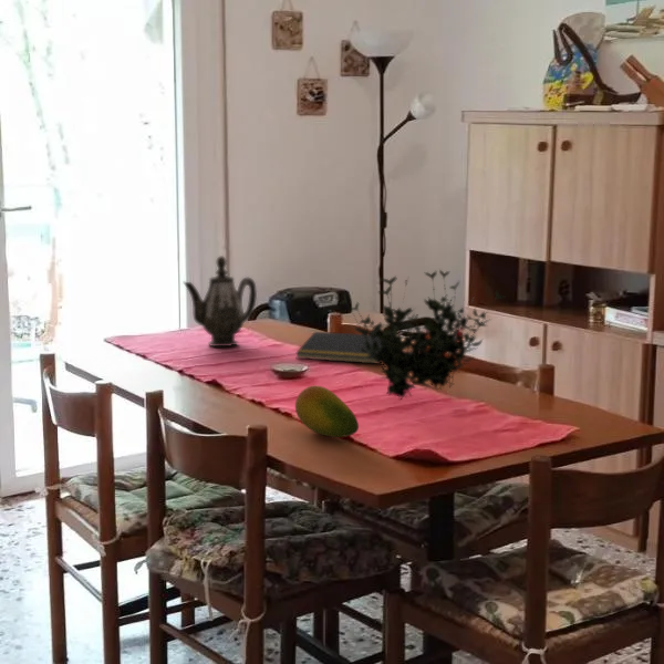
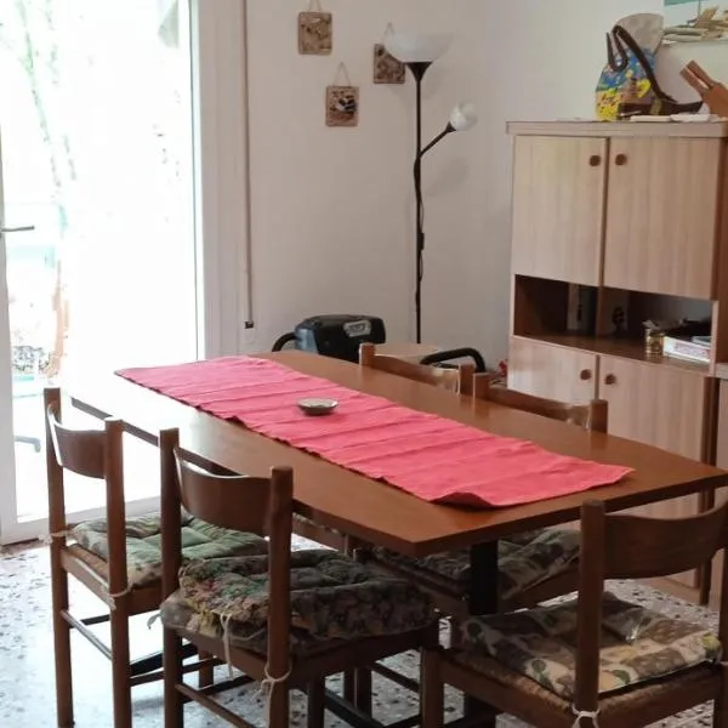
- teapot [181,255,258,347]
- fruit [294,384,360,438]
- notepad [294,331,381,365]
- plant [339,268,506,401]
